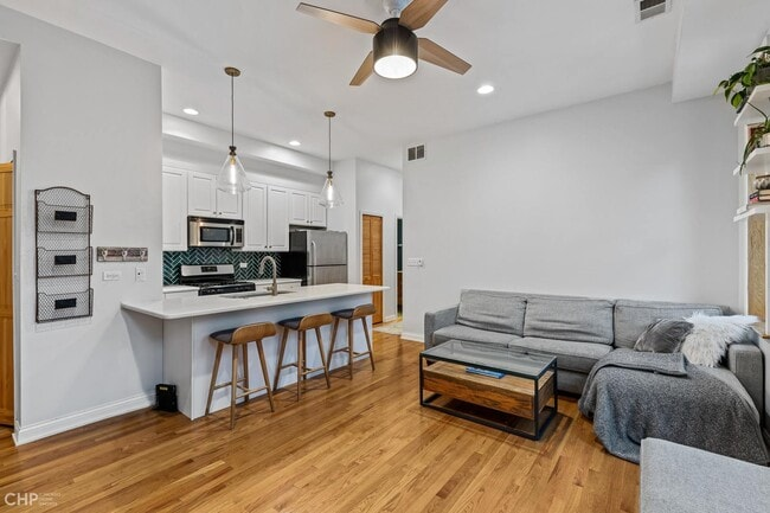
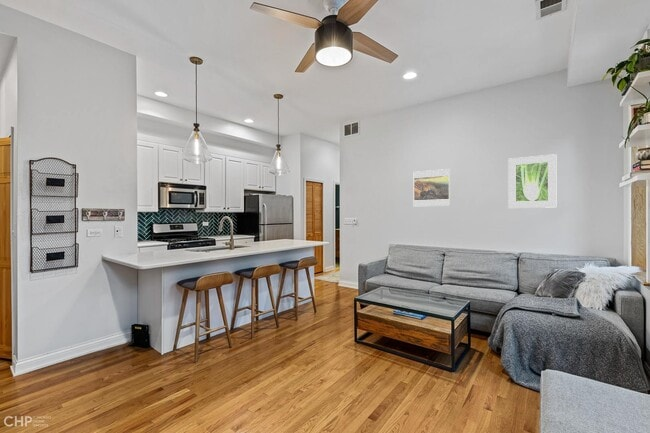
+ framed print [507,153,557,209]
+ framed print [413,168,451,207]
